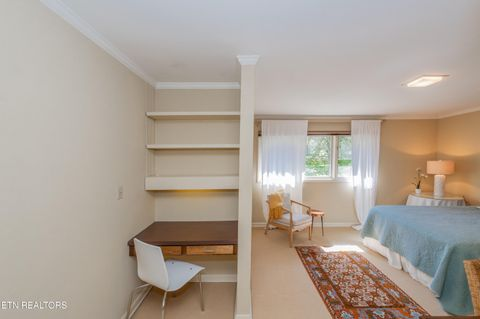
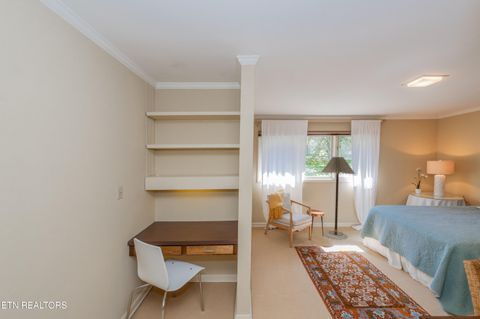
+ floor lamp [320,156,356,240]
